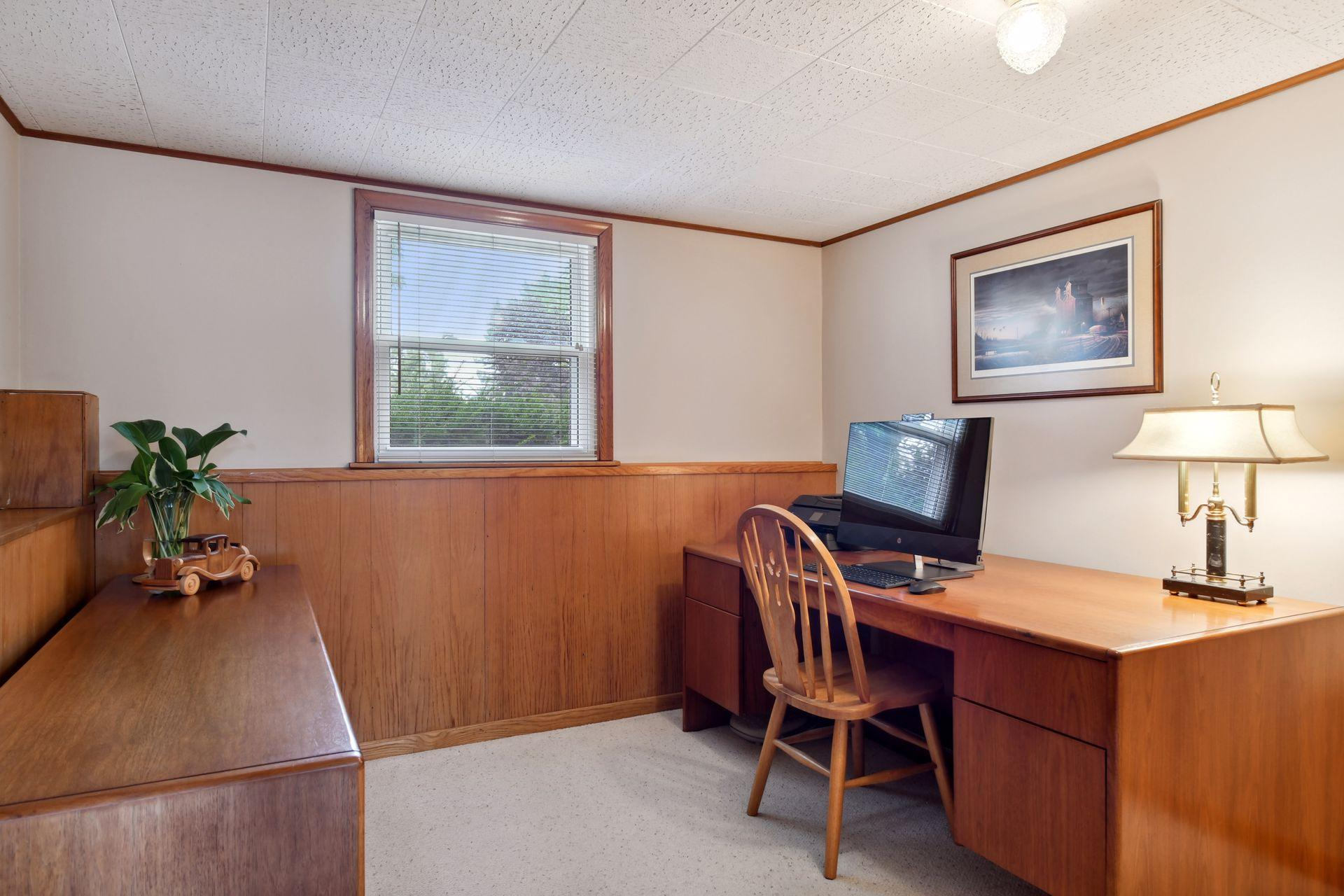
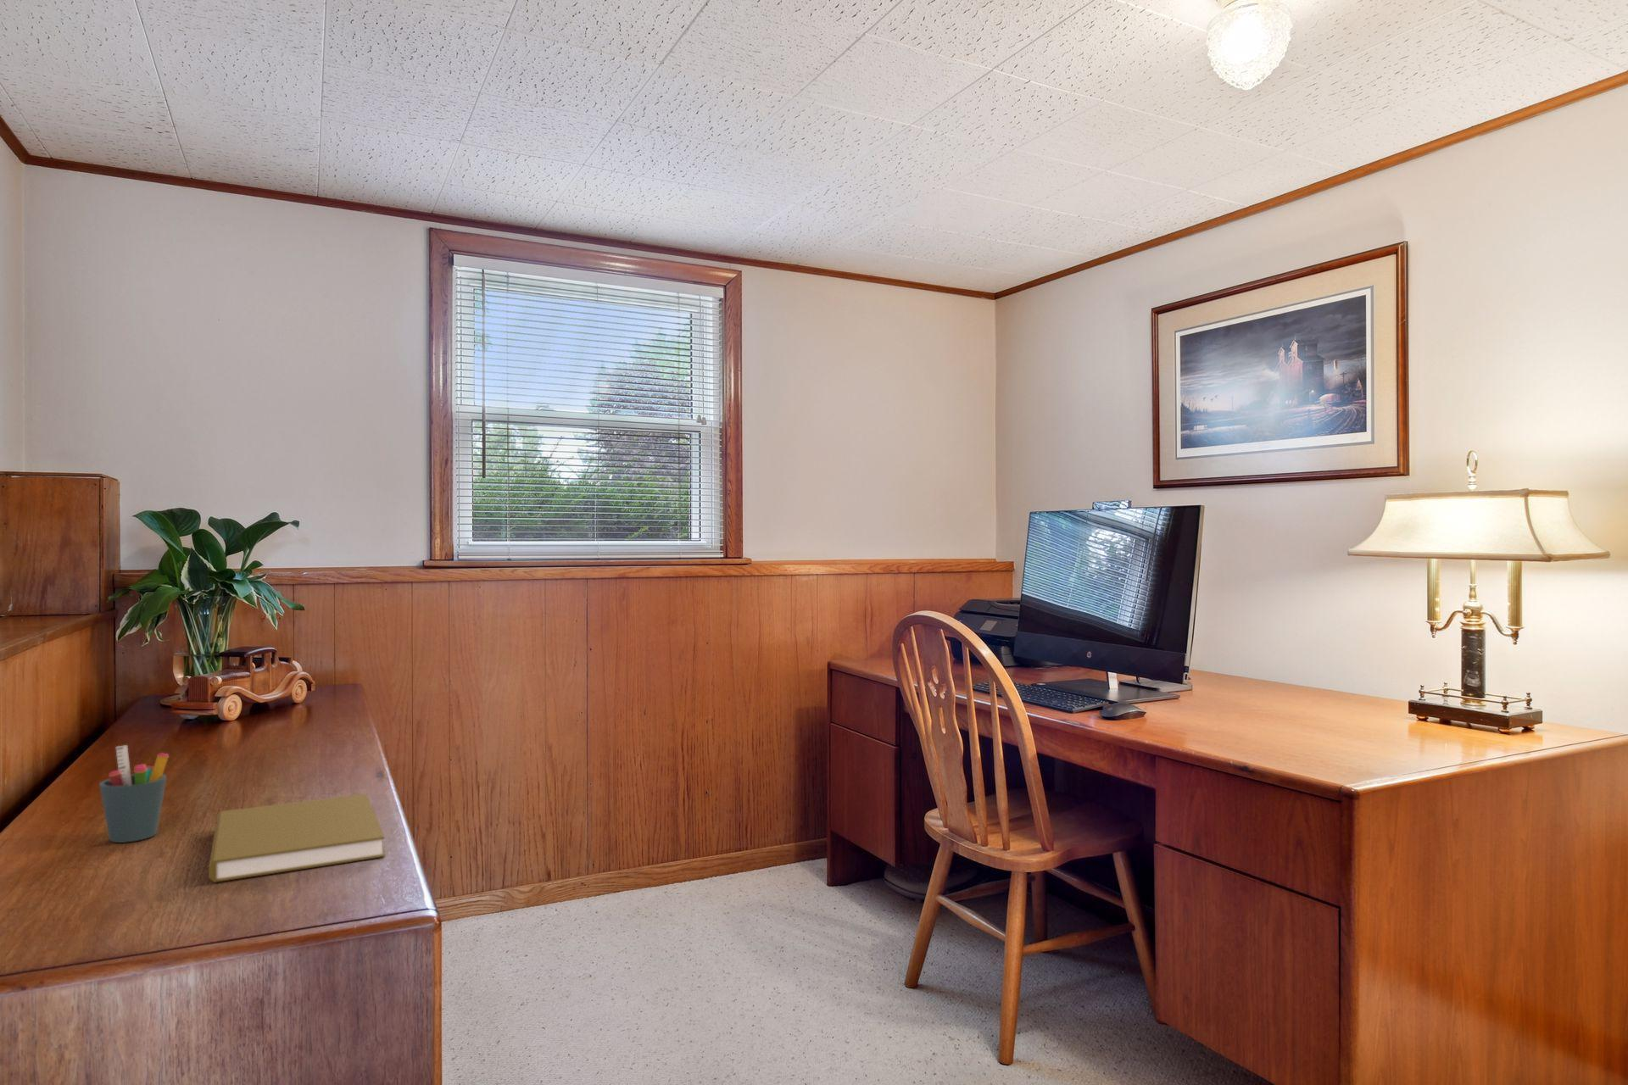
+ book [208,793,385,883]
+ pen holder [98,745,170,843]
